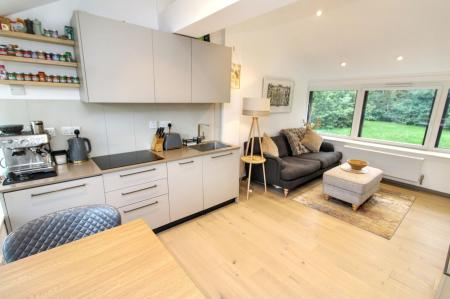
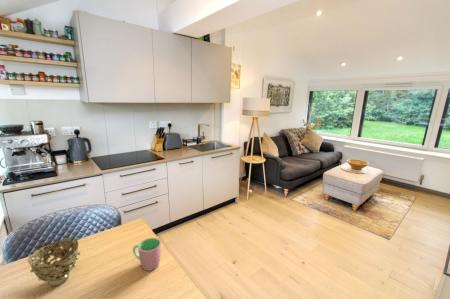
+ cup [132,237,162,271]
+ decorative bowl [26,236,82,287]
